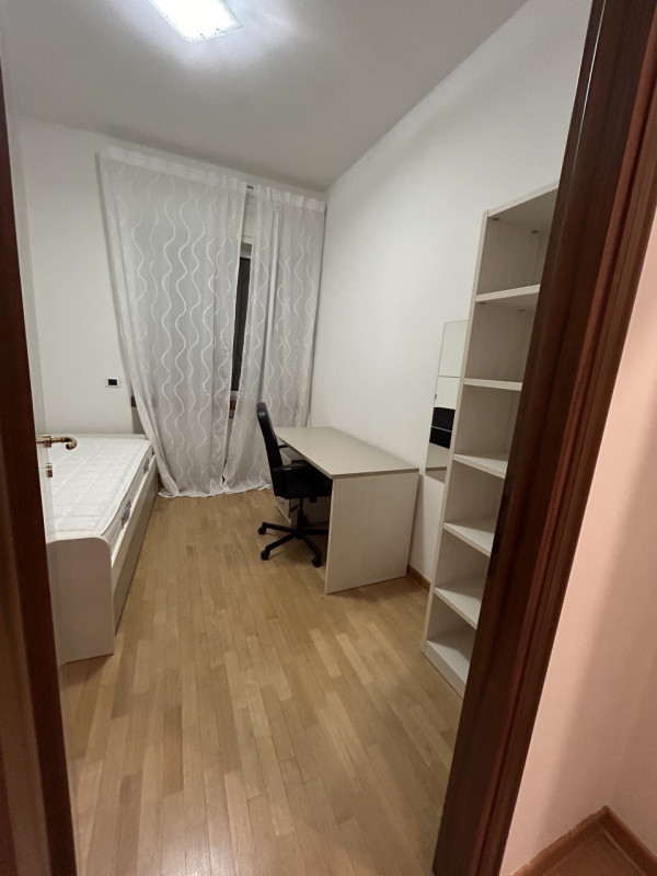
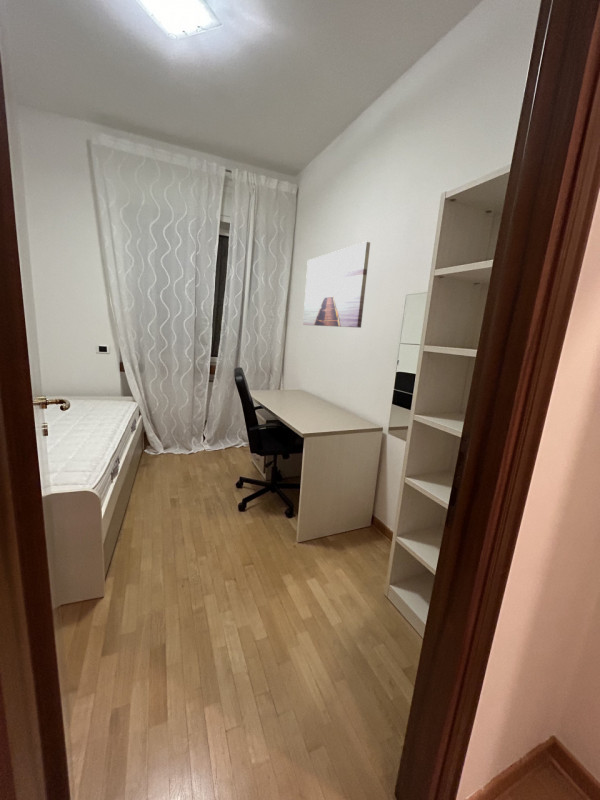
+ wall art [302,241,371,329]
